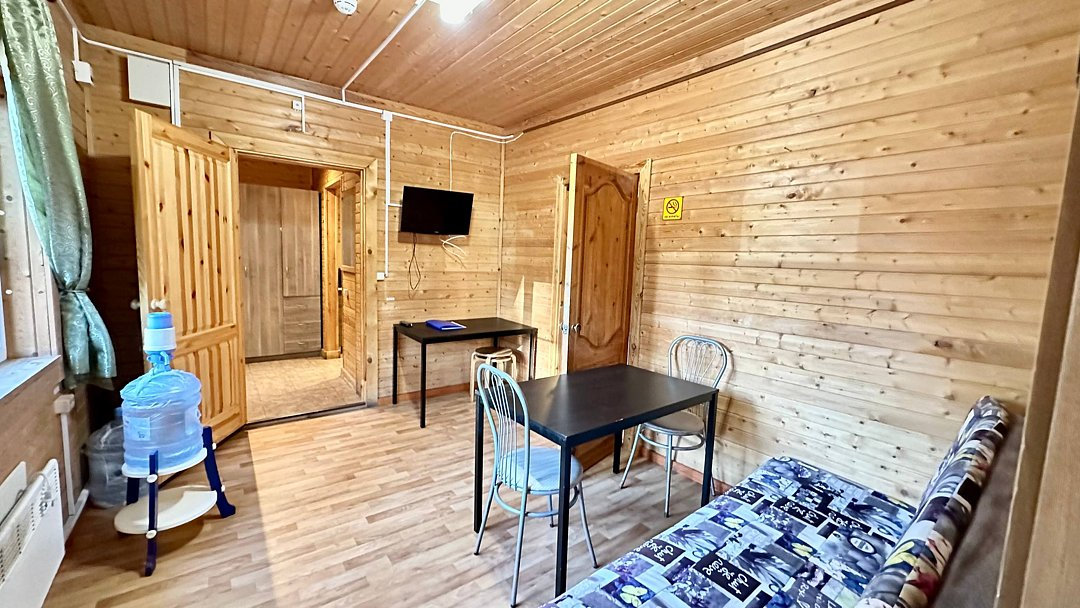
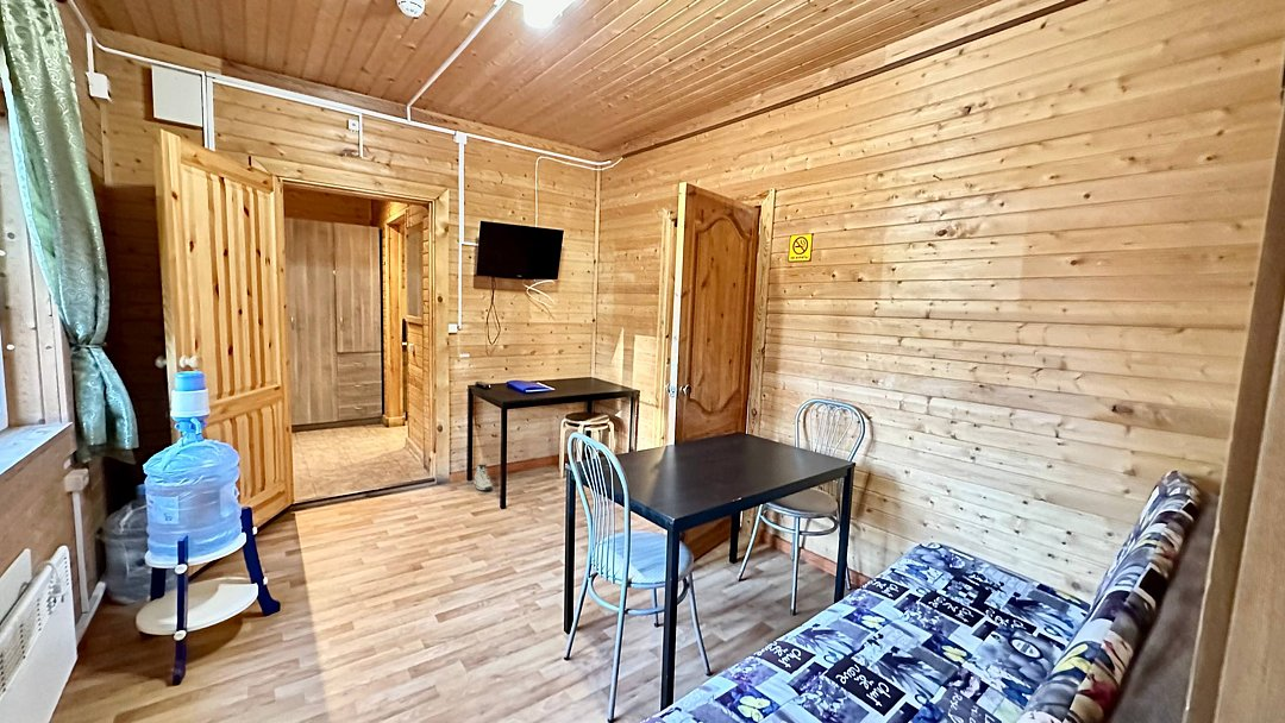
+ sneaker [472,463,494,491]
